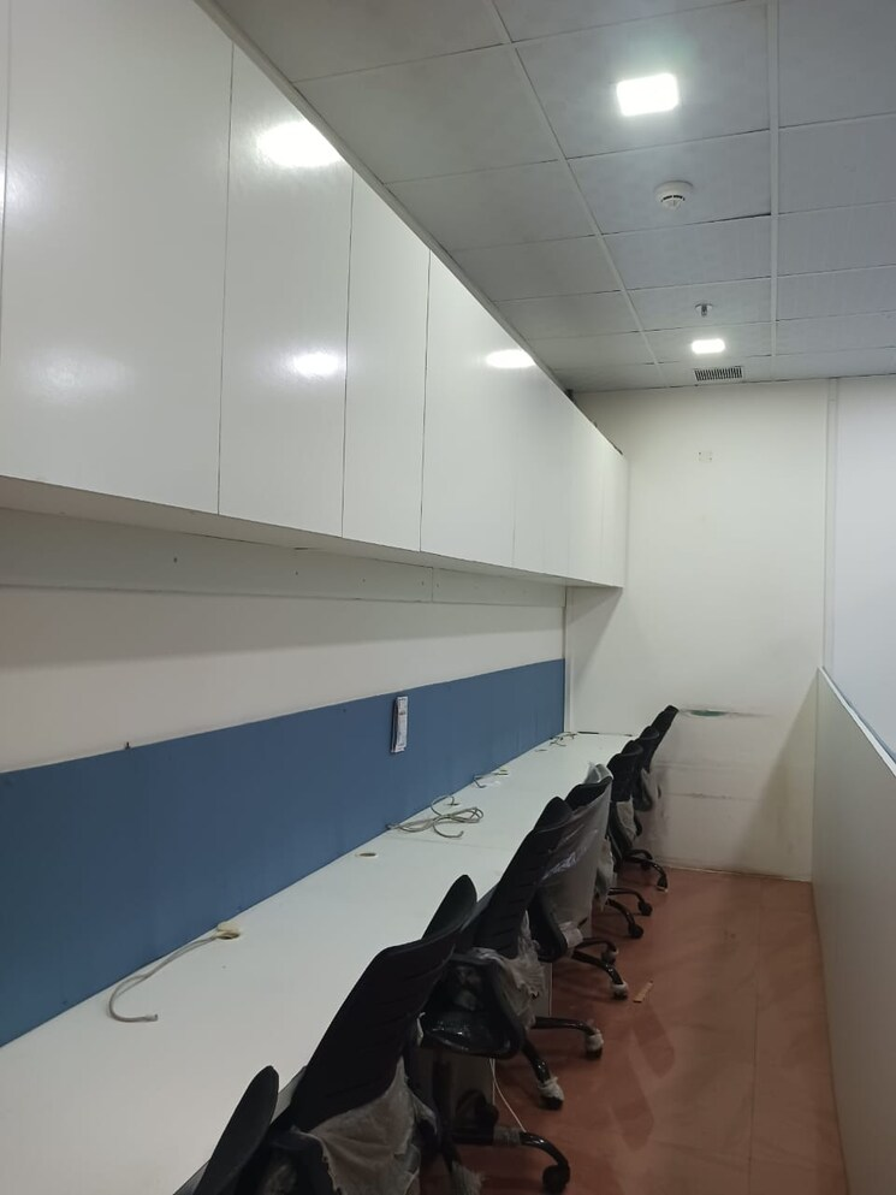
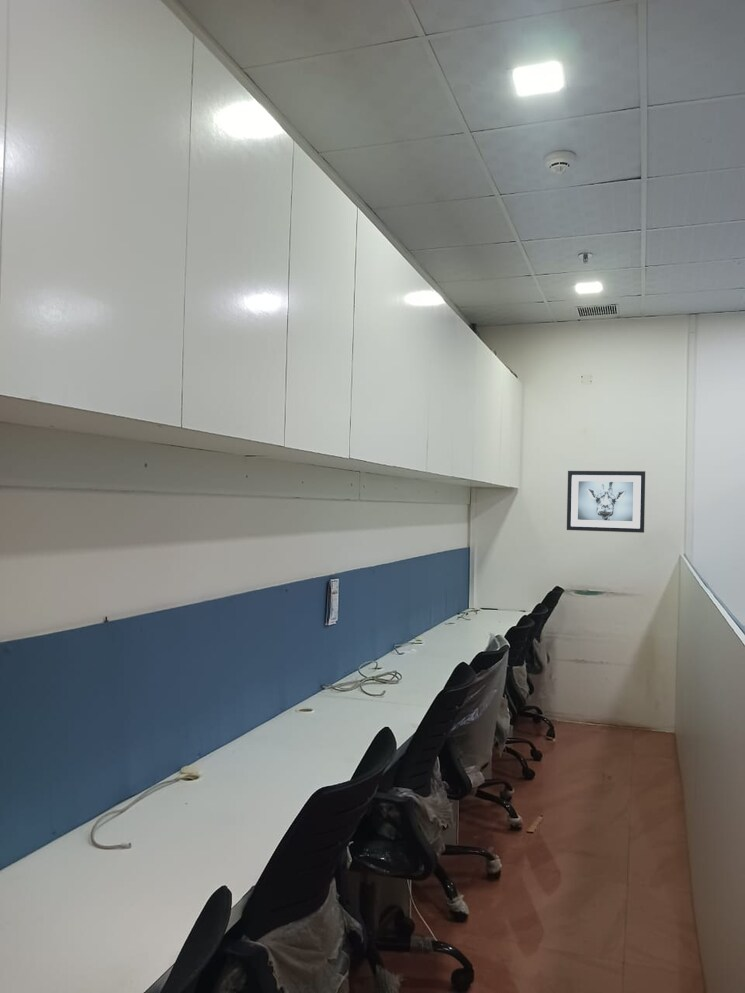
+ wall art [566,470,646,534]
